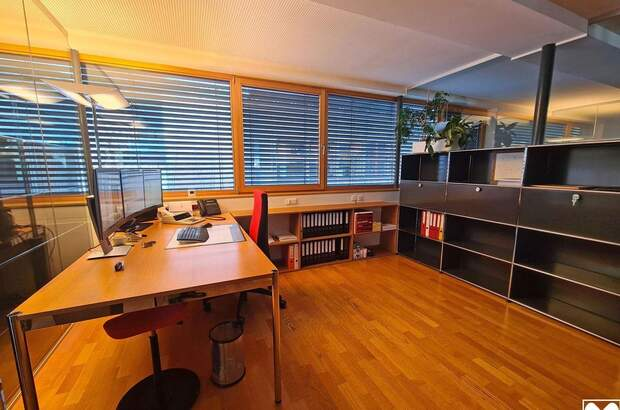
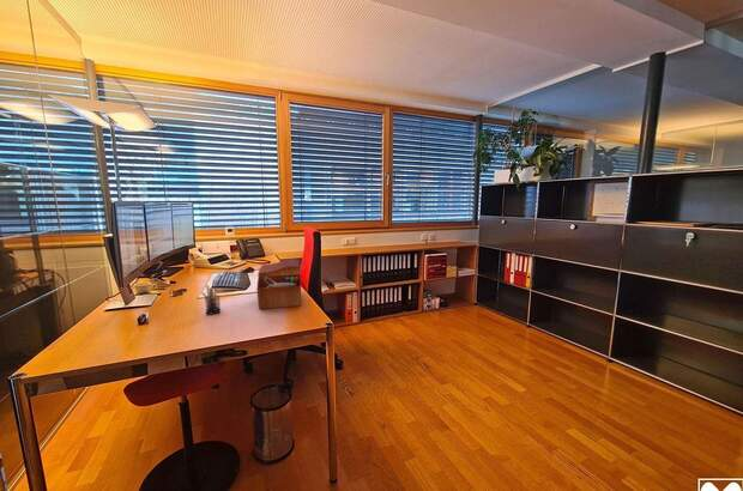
+ pen holder [200,284,222,316]
+ sewing box [255,257,302,310]
